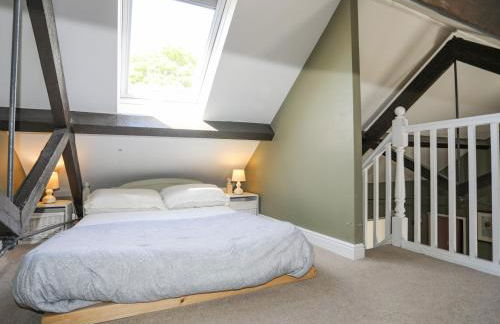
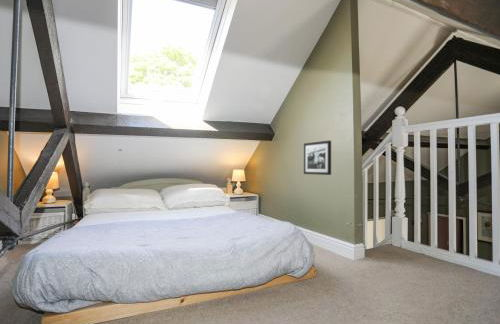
+ picture frame [303,139,332,176]
